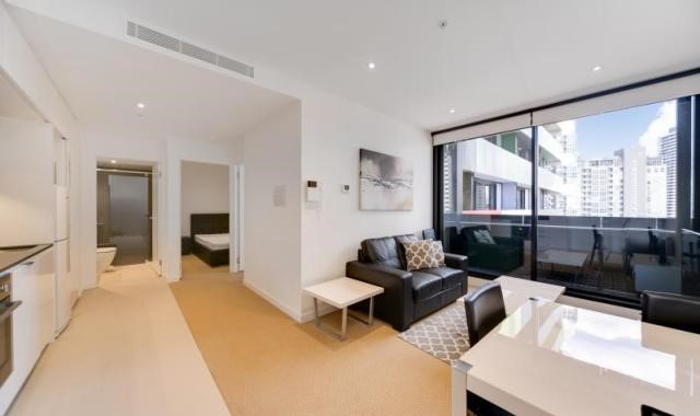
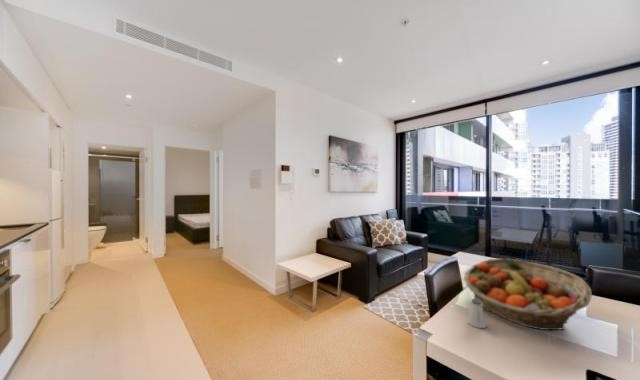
+ saltshaker [466,298,487,329]
+ fruit basket [462,257,593,331]
